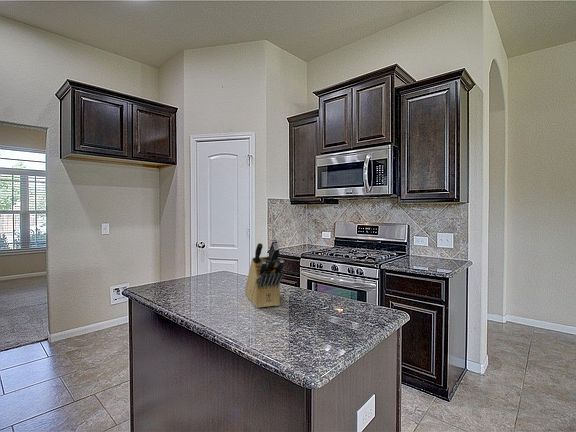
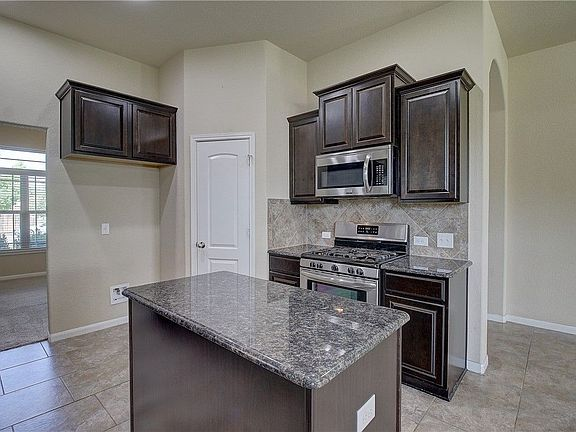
- knife block [244,238,285,309]
